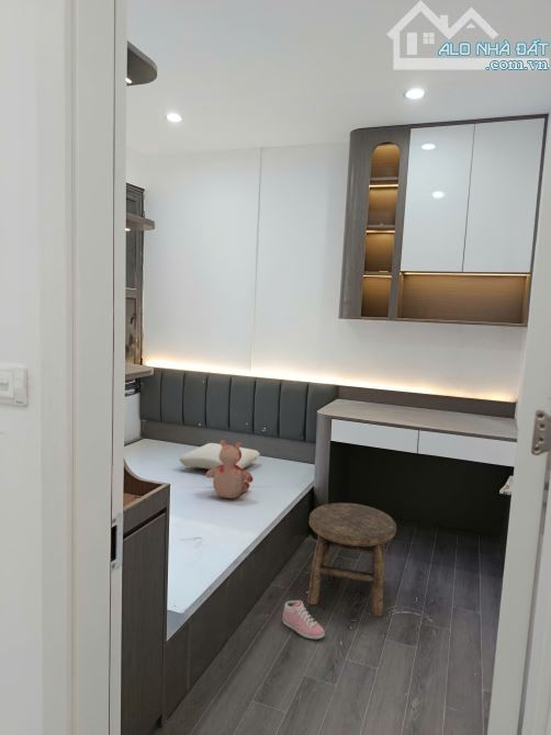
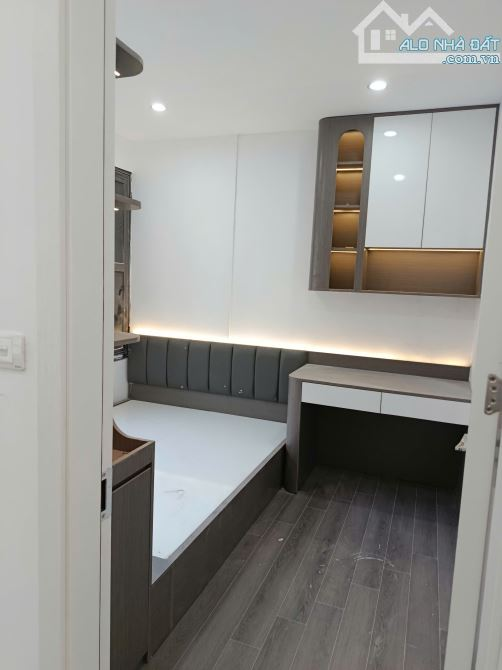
- pillow [178,442,261,470]
- stool [306,501,397,618]
- sneaker [281,599,326,640]
- teddy bear [205,439,254,499]
